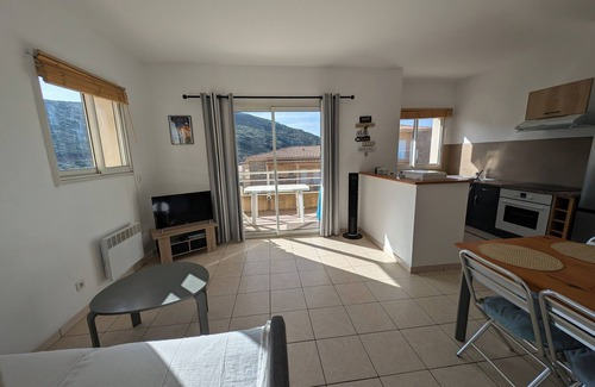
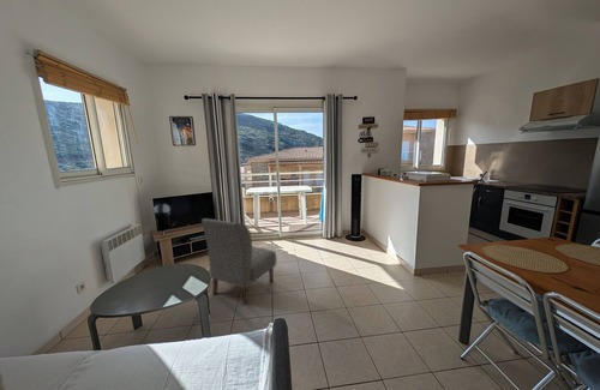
+ chair [200,217,277,305]
